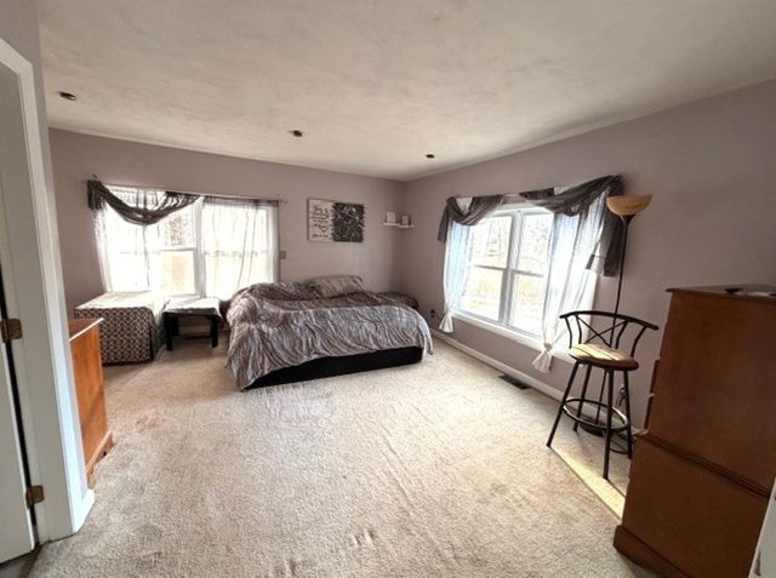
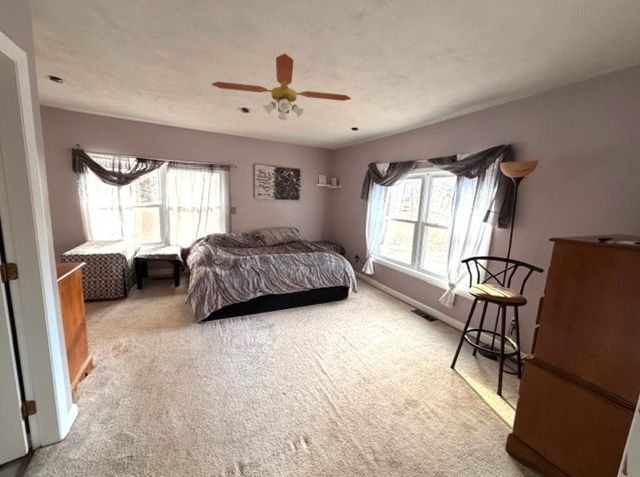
+ ceiling fan [210,52,352,121]
